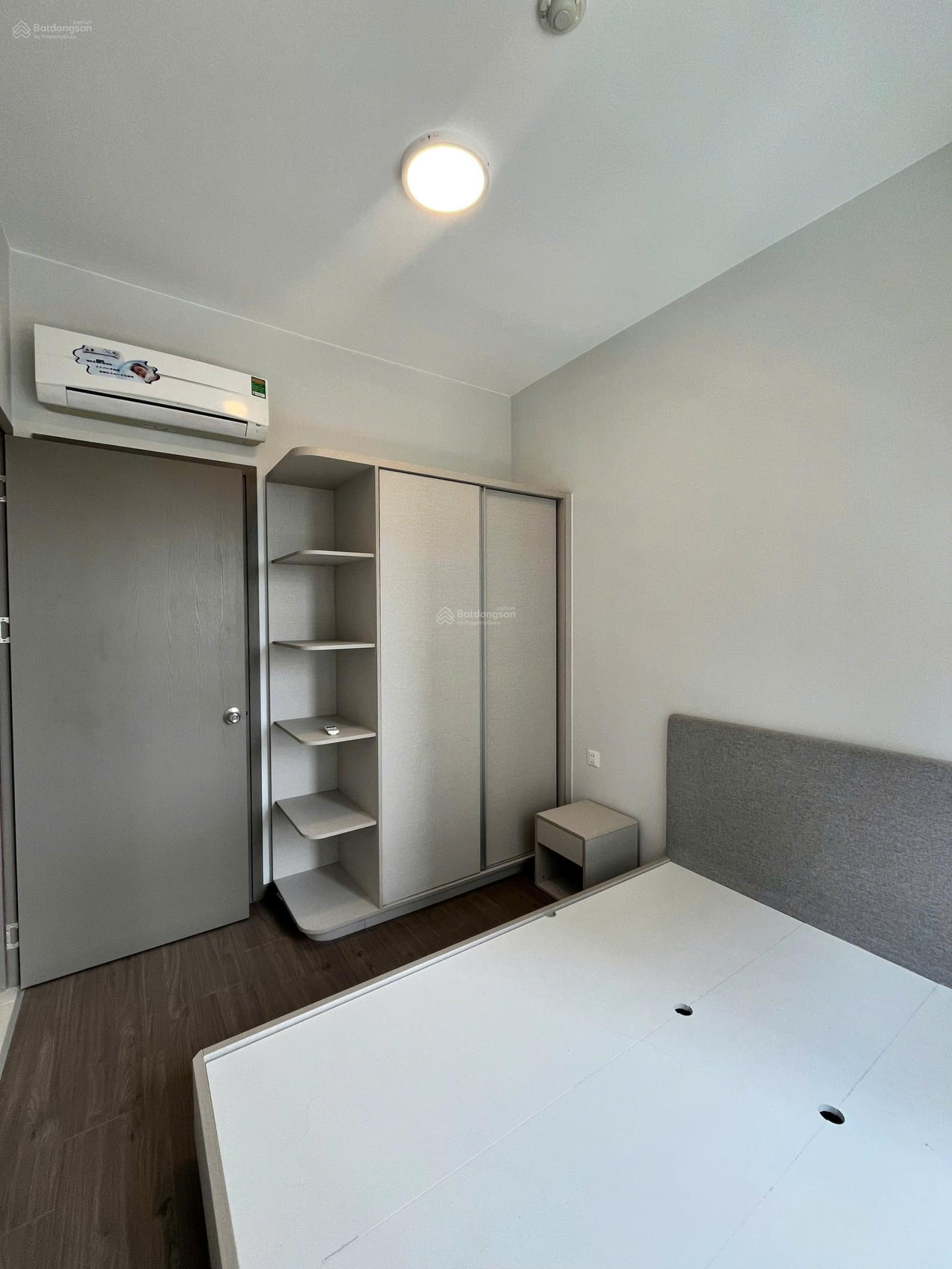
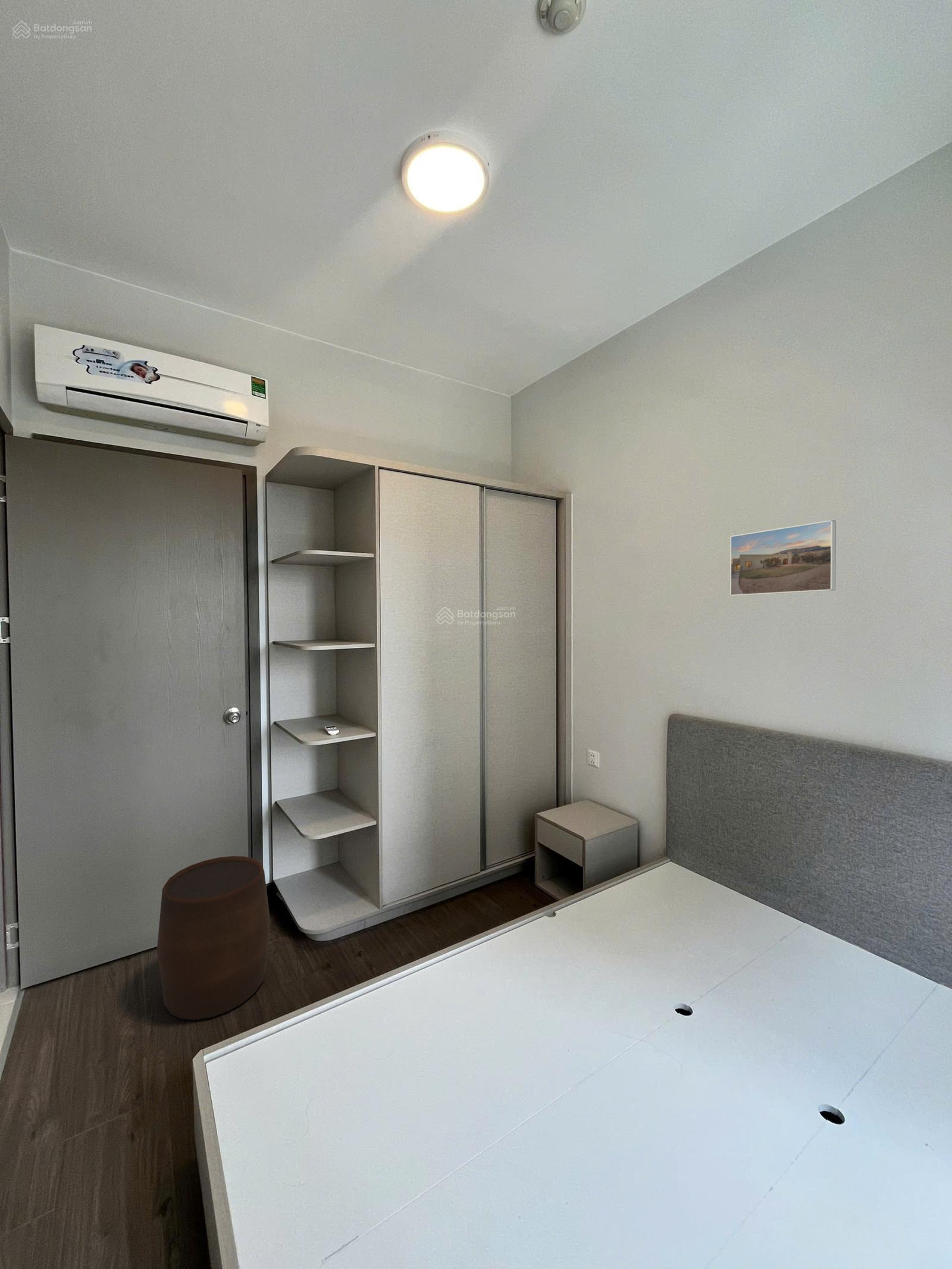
+ stool [156,856,271,1020]
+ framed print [729,519,837,597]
